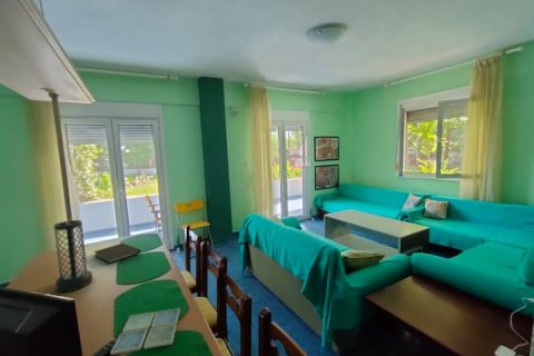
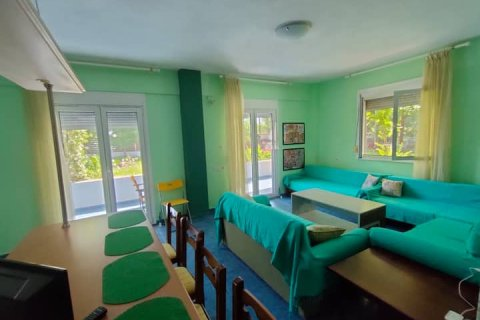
- notebook [92,243,141,265]
- drink coaster [109,307,181,356]
- vase [52,219,93,293]
